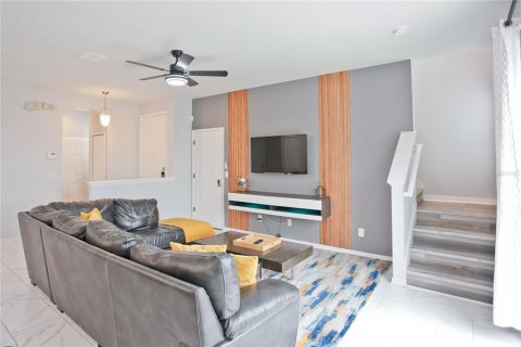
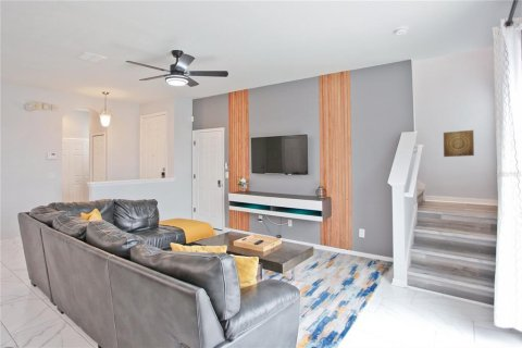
+ wall art [443,129,475,158]
